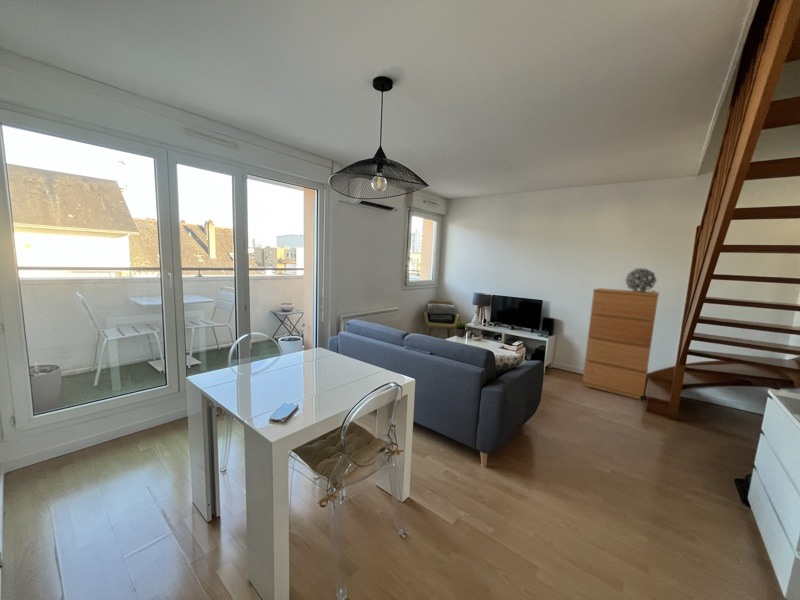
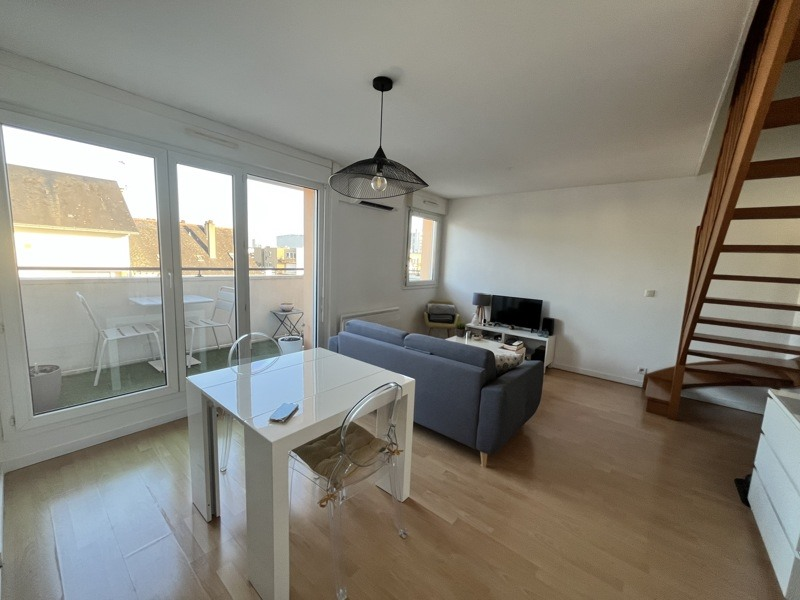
- dresser [582,287,660,400]
- decorative sphere [624,267,658,292]
